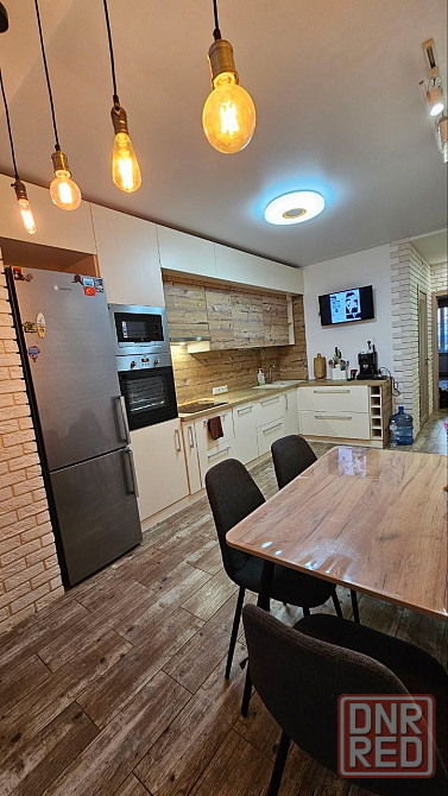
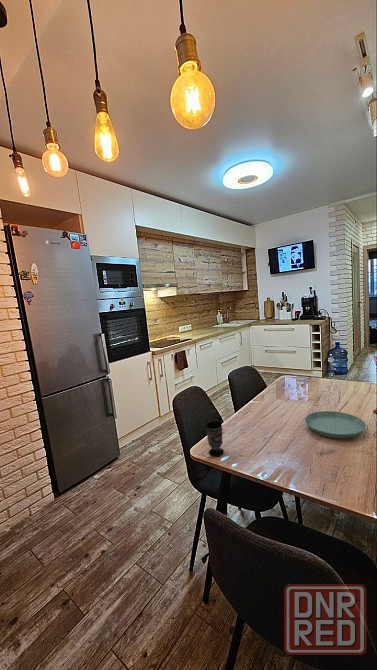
+ saucer [304,410,367,439]
+ cup [205,421,225,457]
